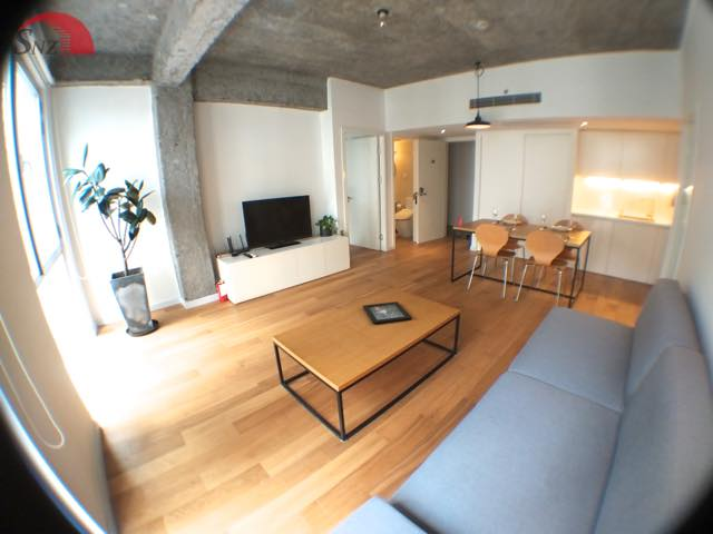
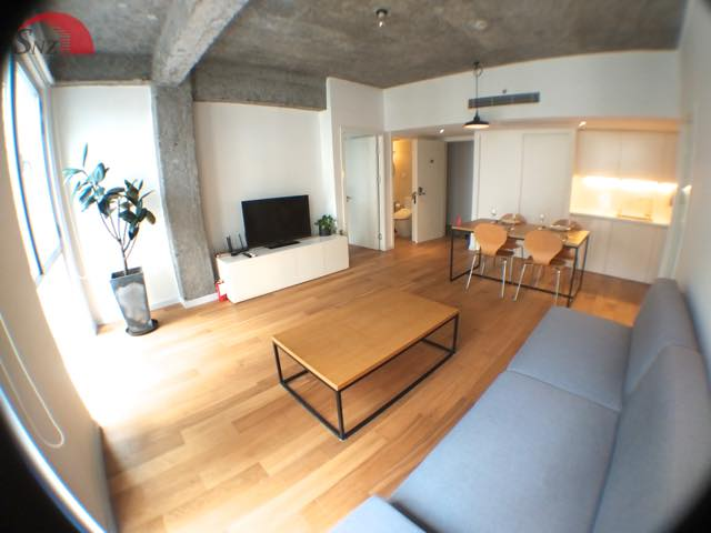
- decorative tray [362,300,413,325]
